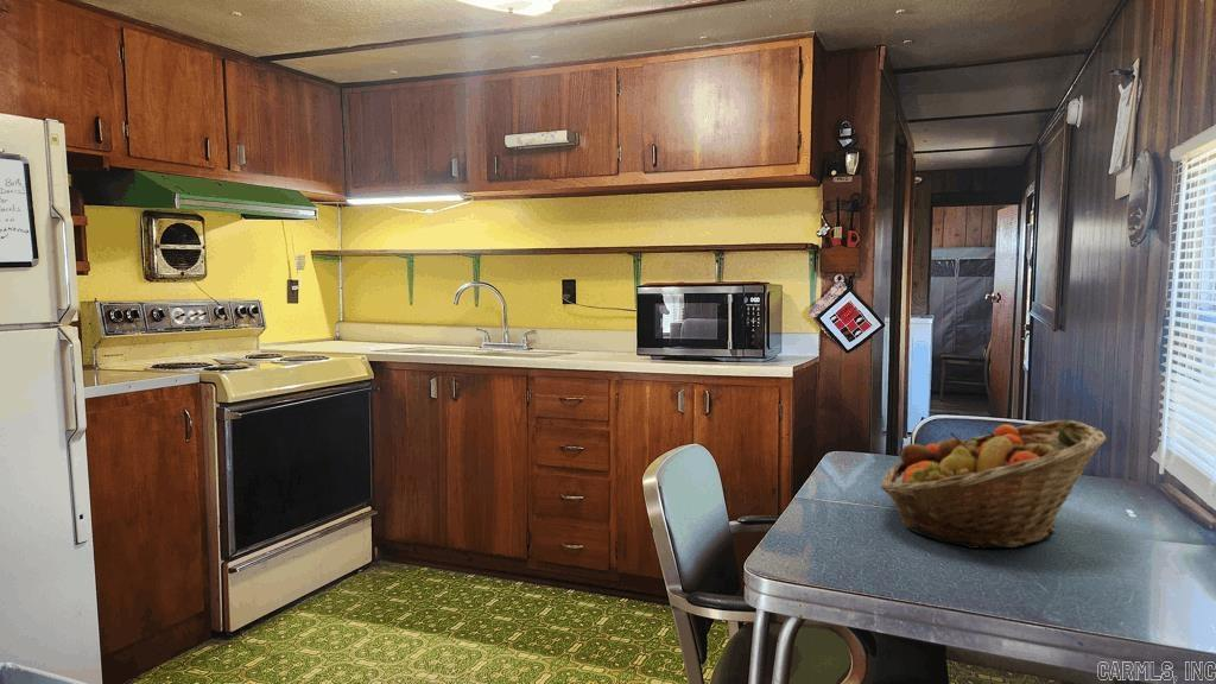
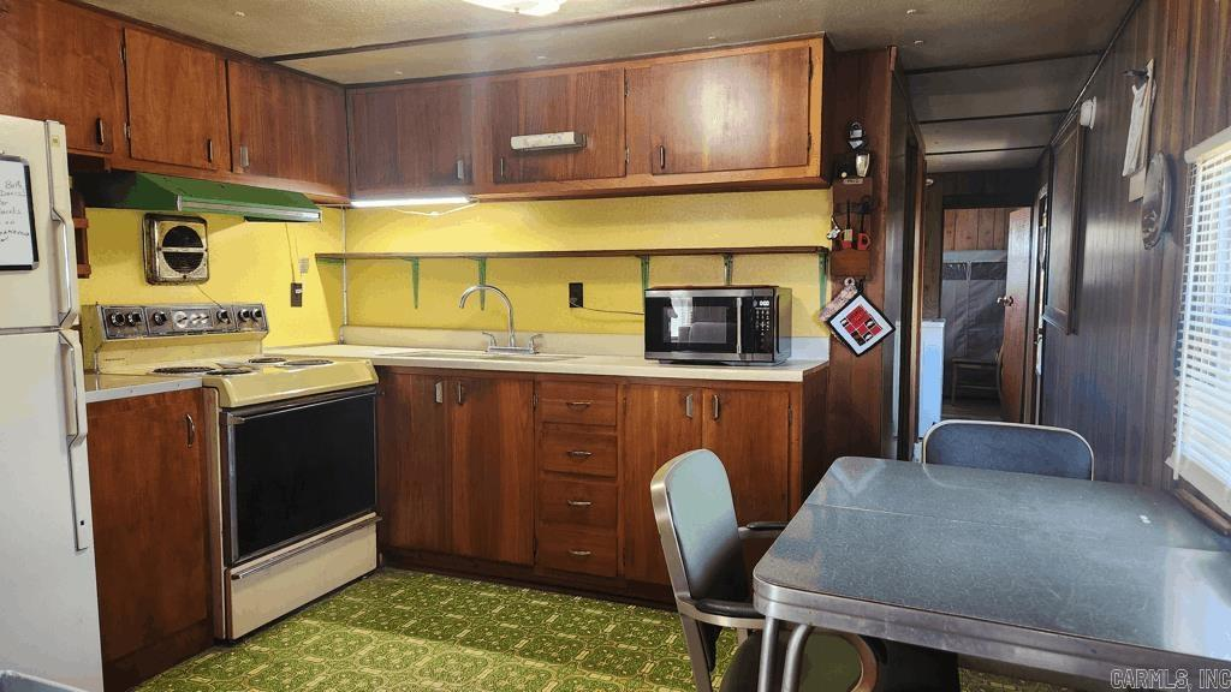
- fruit basket [879,418,1109,550]
